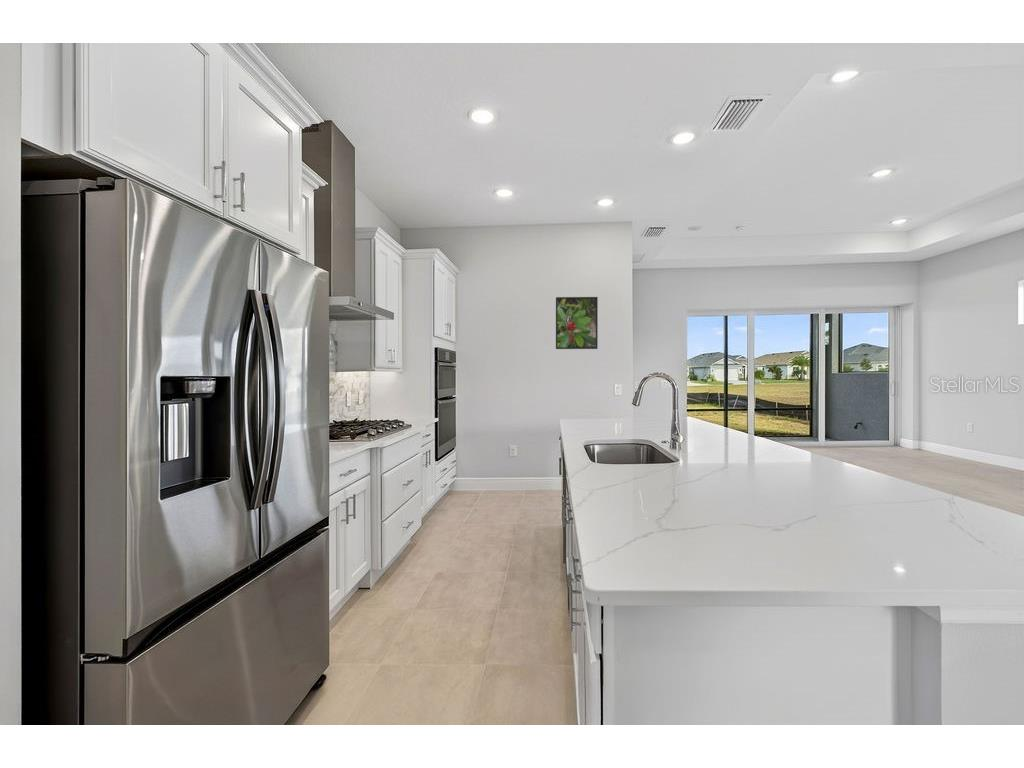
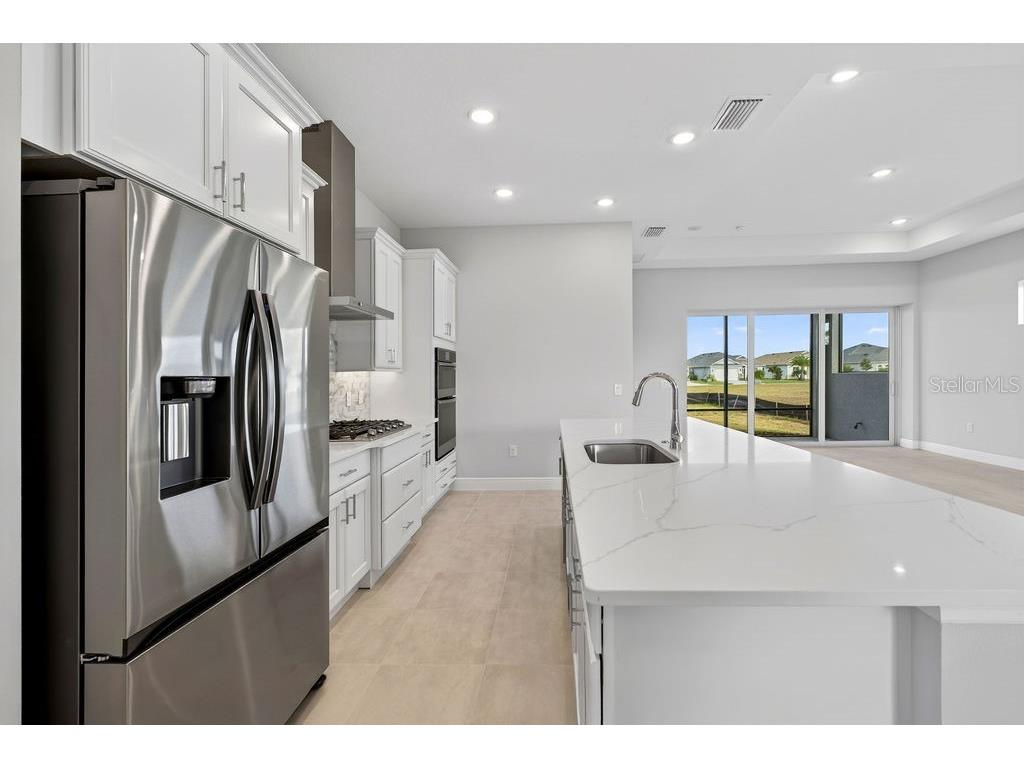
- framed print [555,296,599,350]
